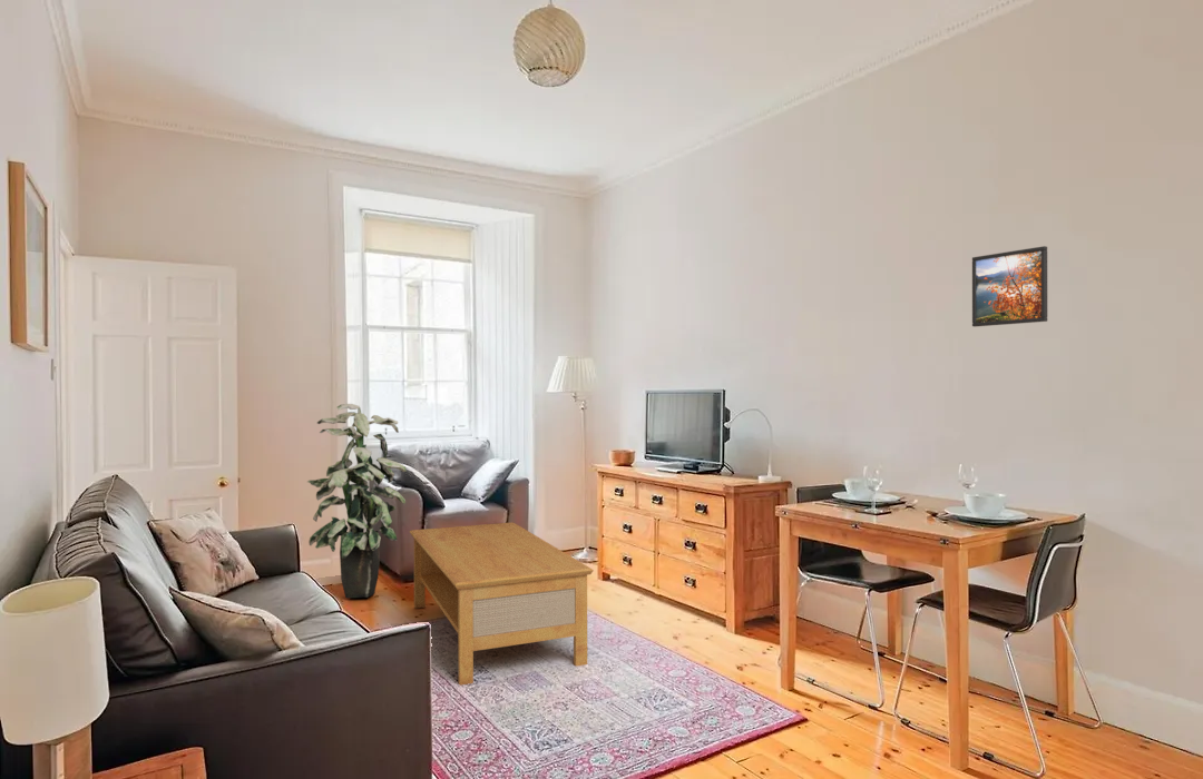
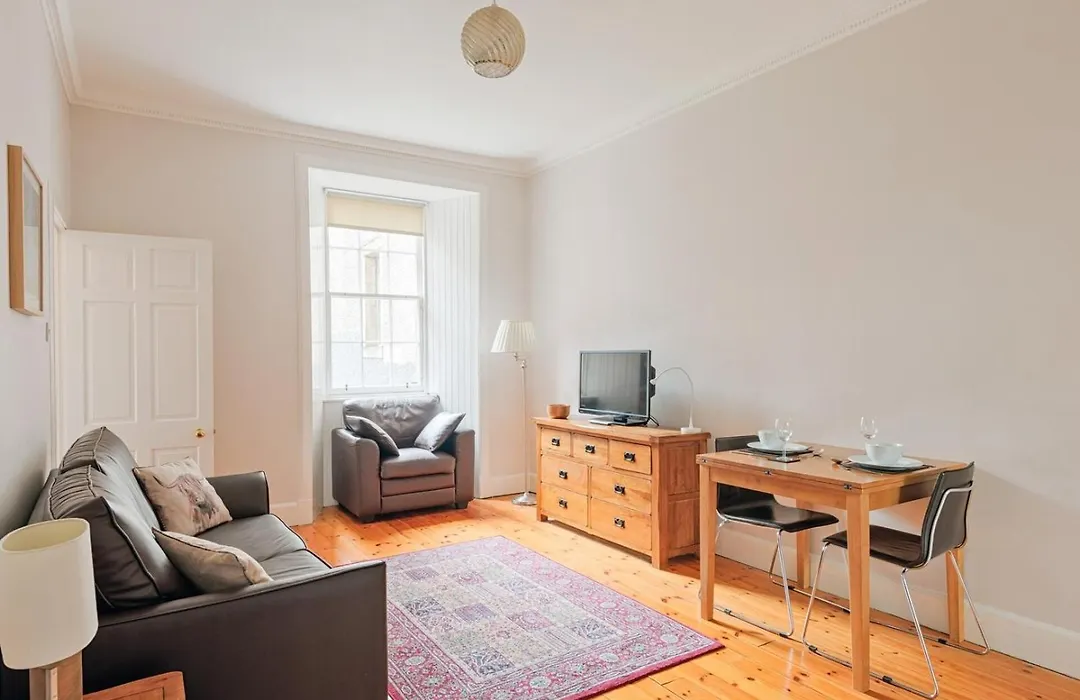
- indoor plant [306,403,408,599]
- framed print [971,245,1048,328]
- coffee table [409,521,595,687]
